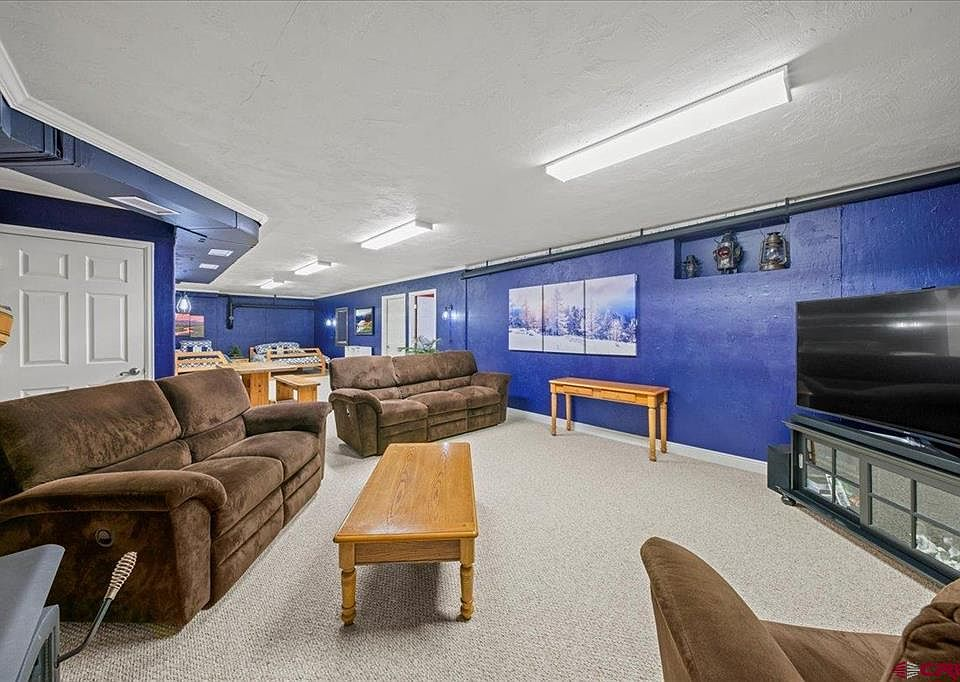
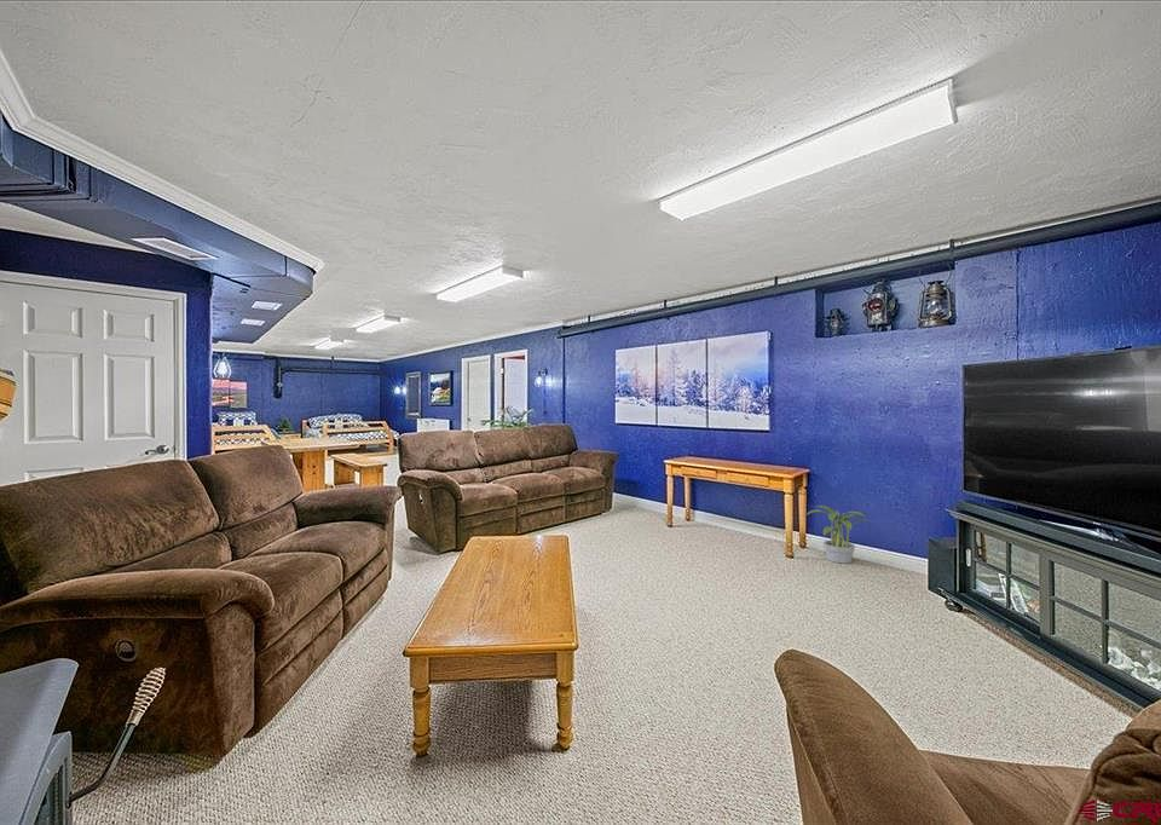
+ potted plant [805,504,876,565]
